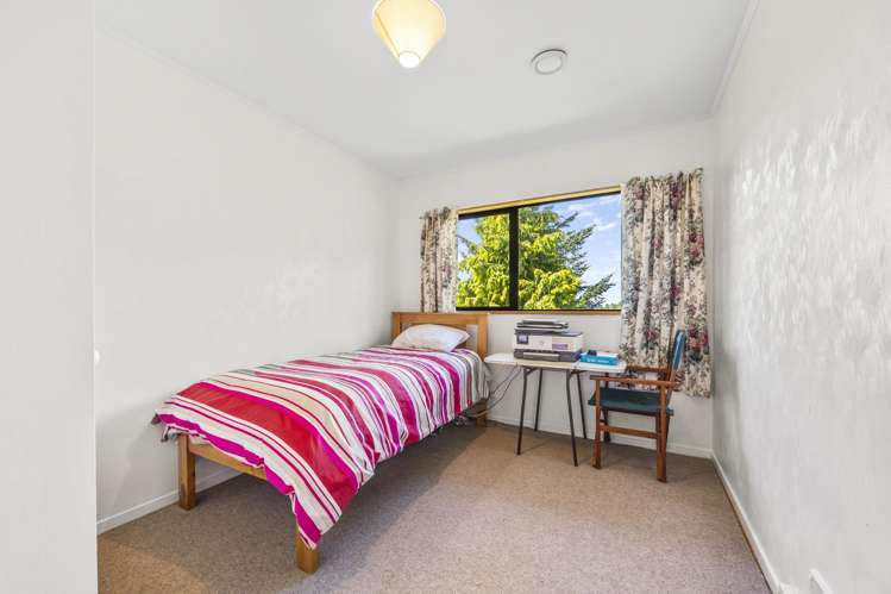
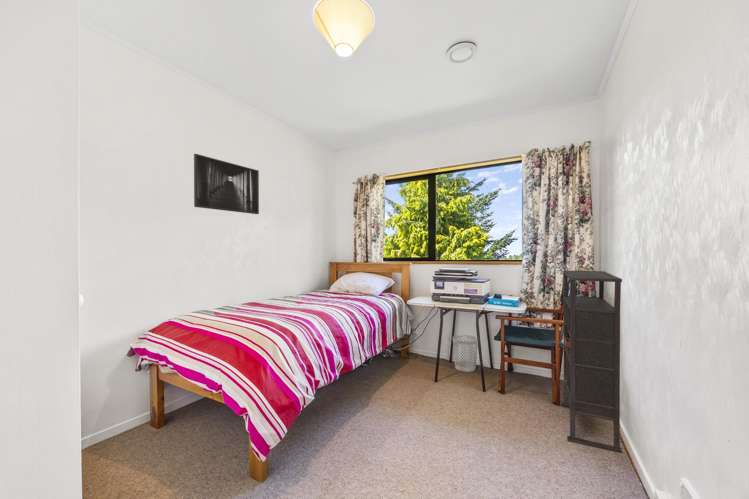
+ wastebasket [452,334,479,373]
+ bookshelf [560,269,623,454]
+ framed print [193,153,260,215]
